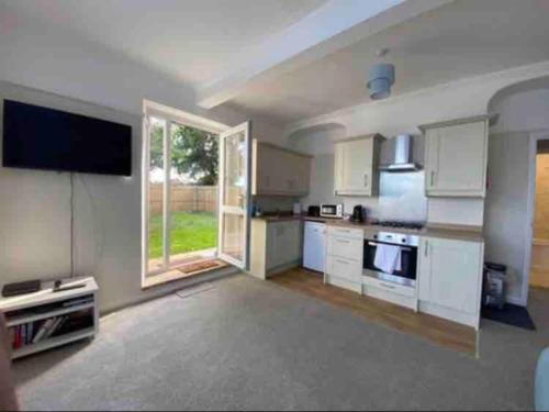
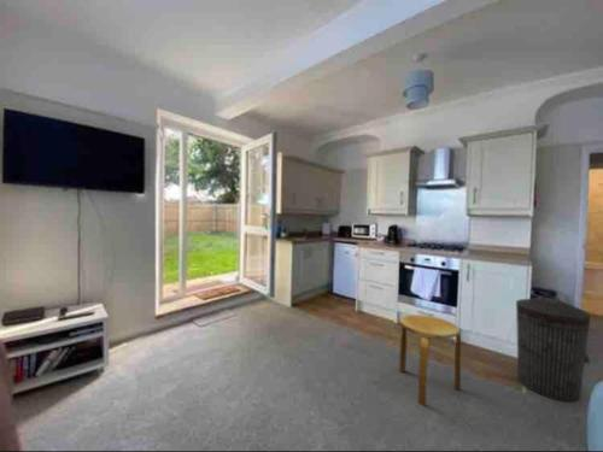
+ stool [398,313,462,407]
+ trash can [515,293,592,403]
